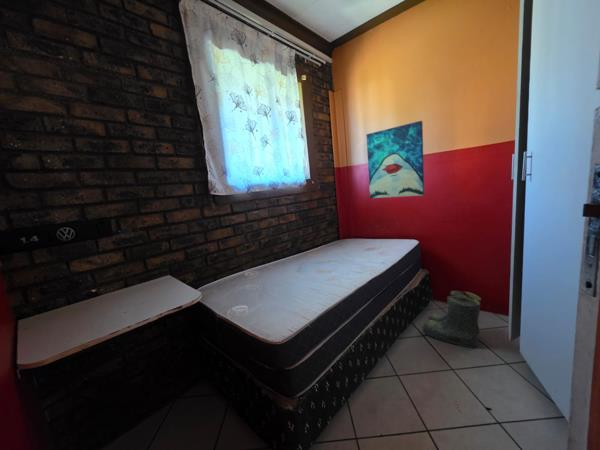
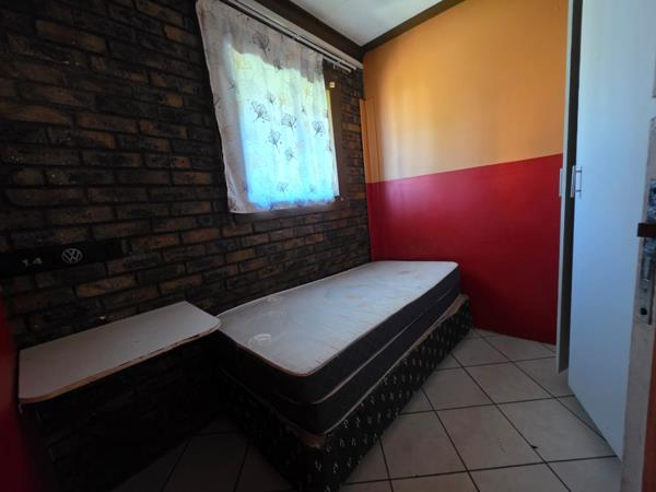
- wall art [365,120,425,199]
- boots [422,290,482,349]
